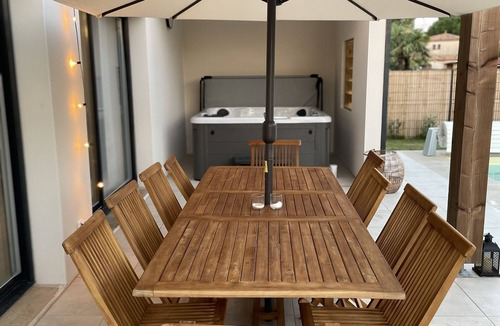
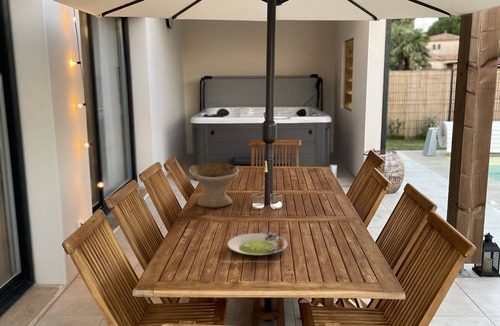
+ salad plate [227,231,288,256]
+ bowl [188,161,240,209]
